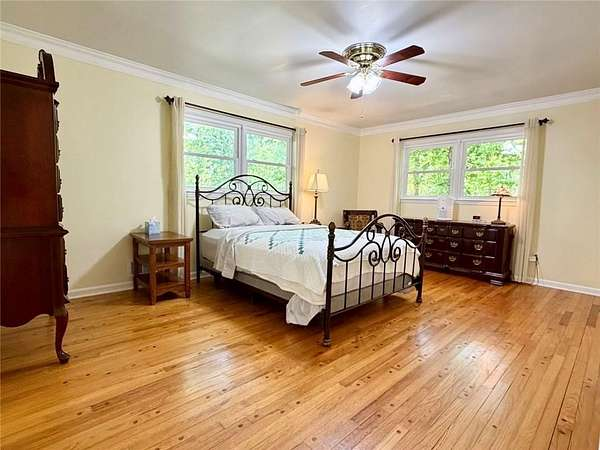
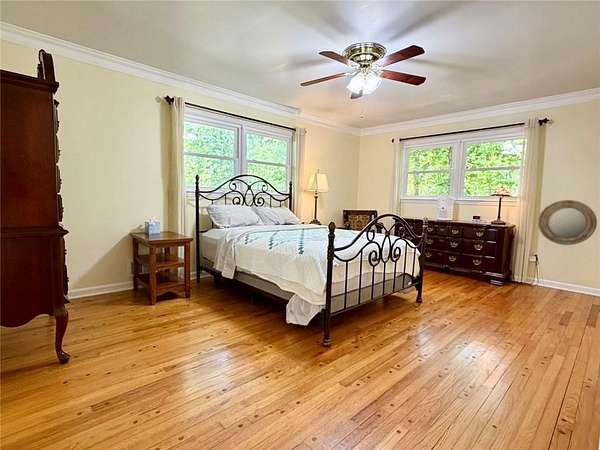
+ home mirror [537,199,598,246]
